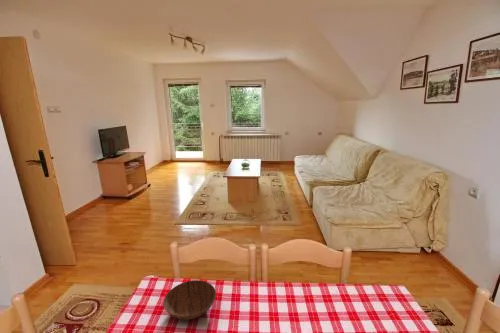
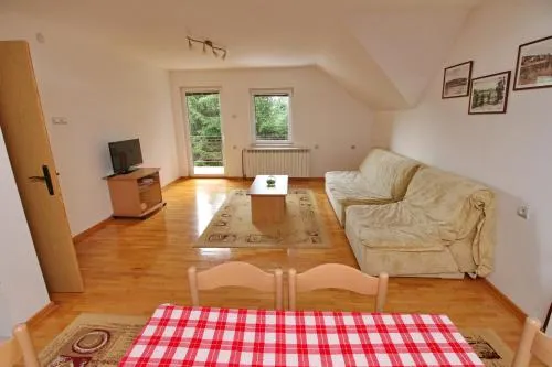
- bowl [162,279,217,321]
